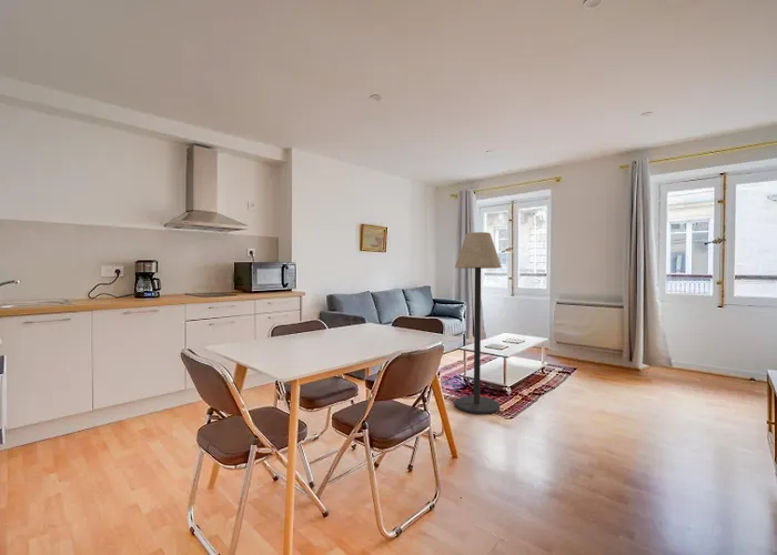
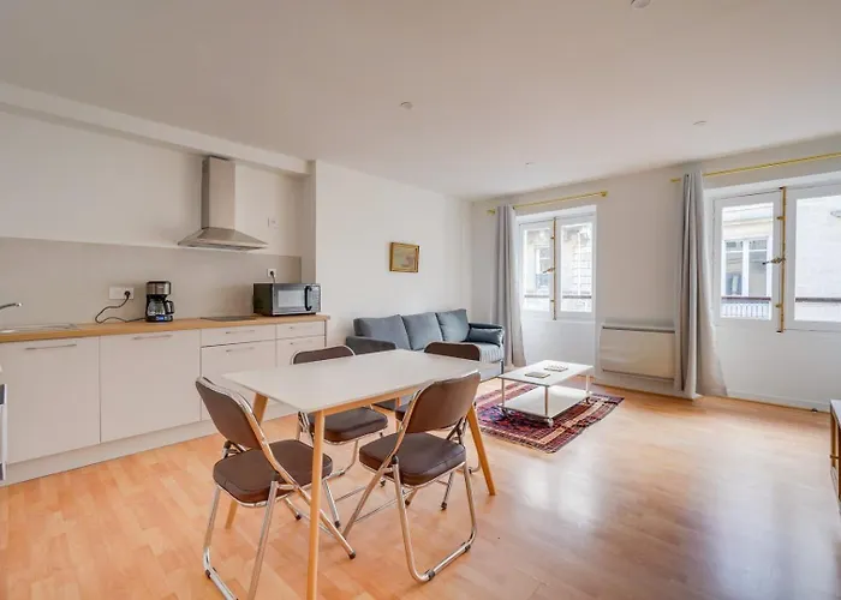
- floor lamp [453,231,503,415]
